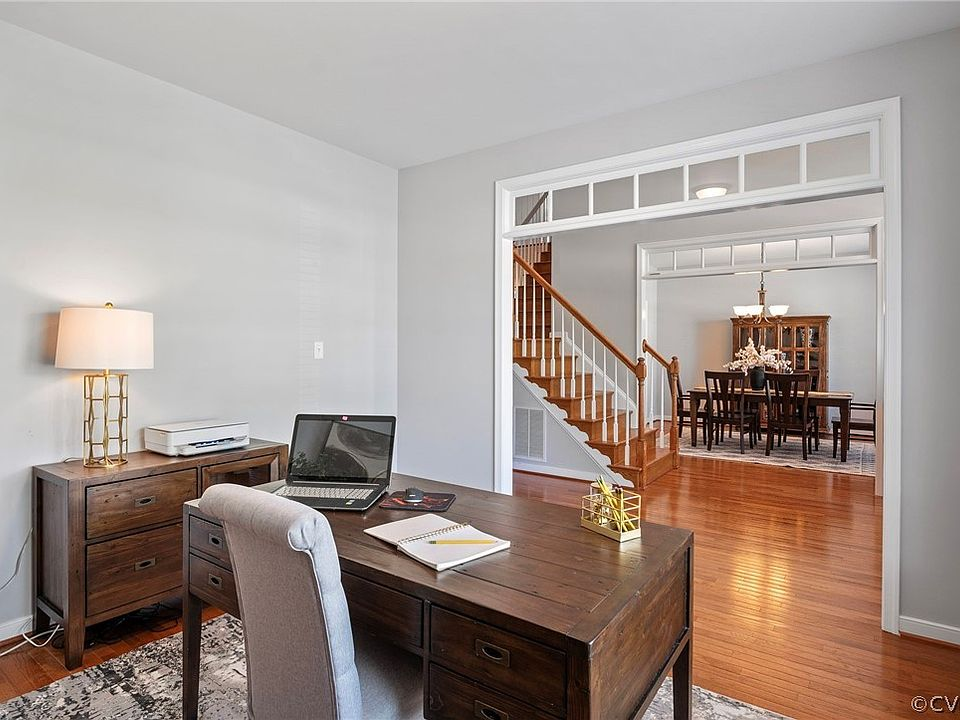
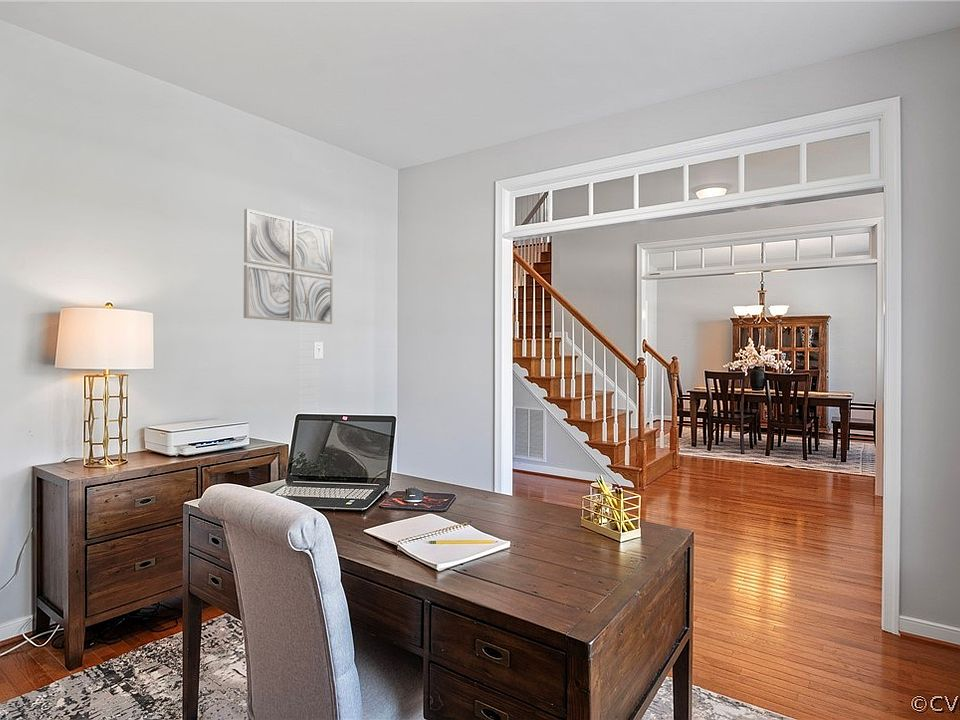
+ wall art [243,208,334,325]
